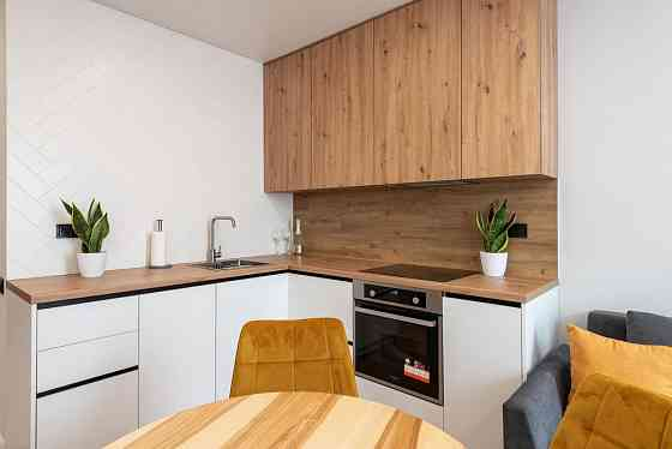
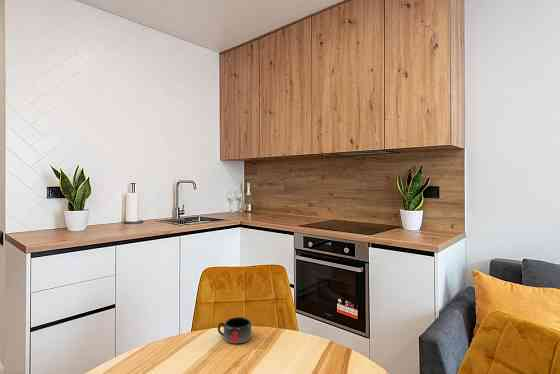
+ mug [217,316,253,344]
